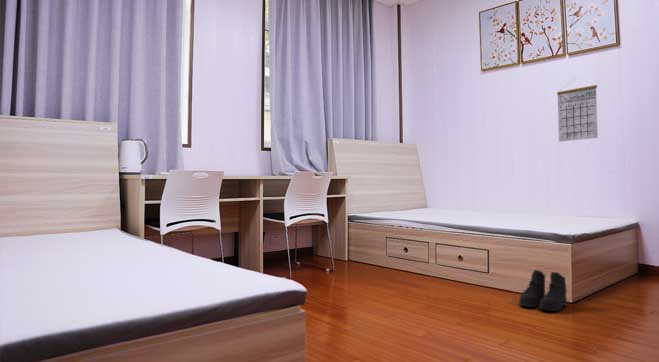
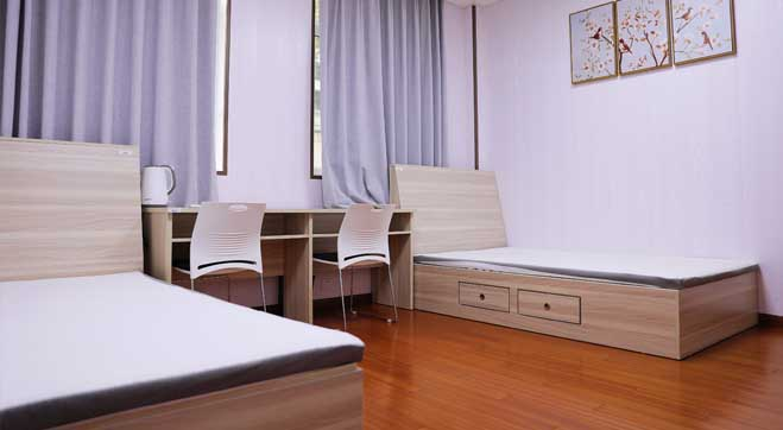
- calendar [556,77,598,142]
- boots [518,269,568,312]
